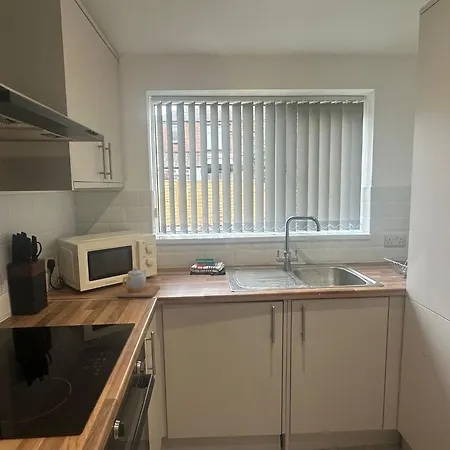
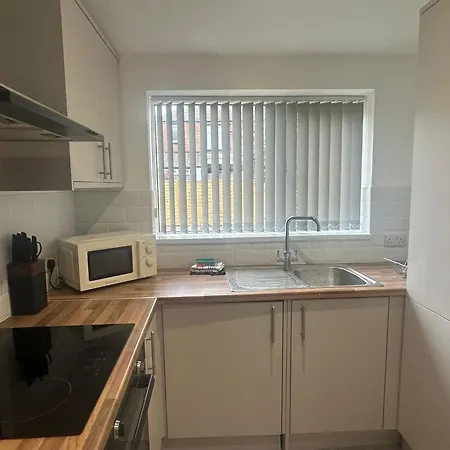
- teapot [116,266,161,298]
